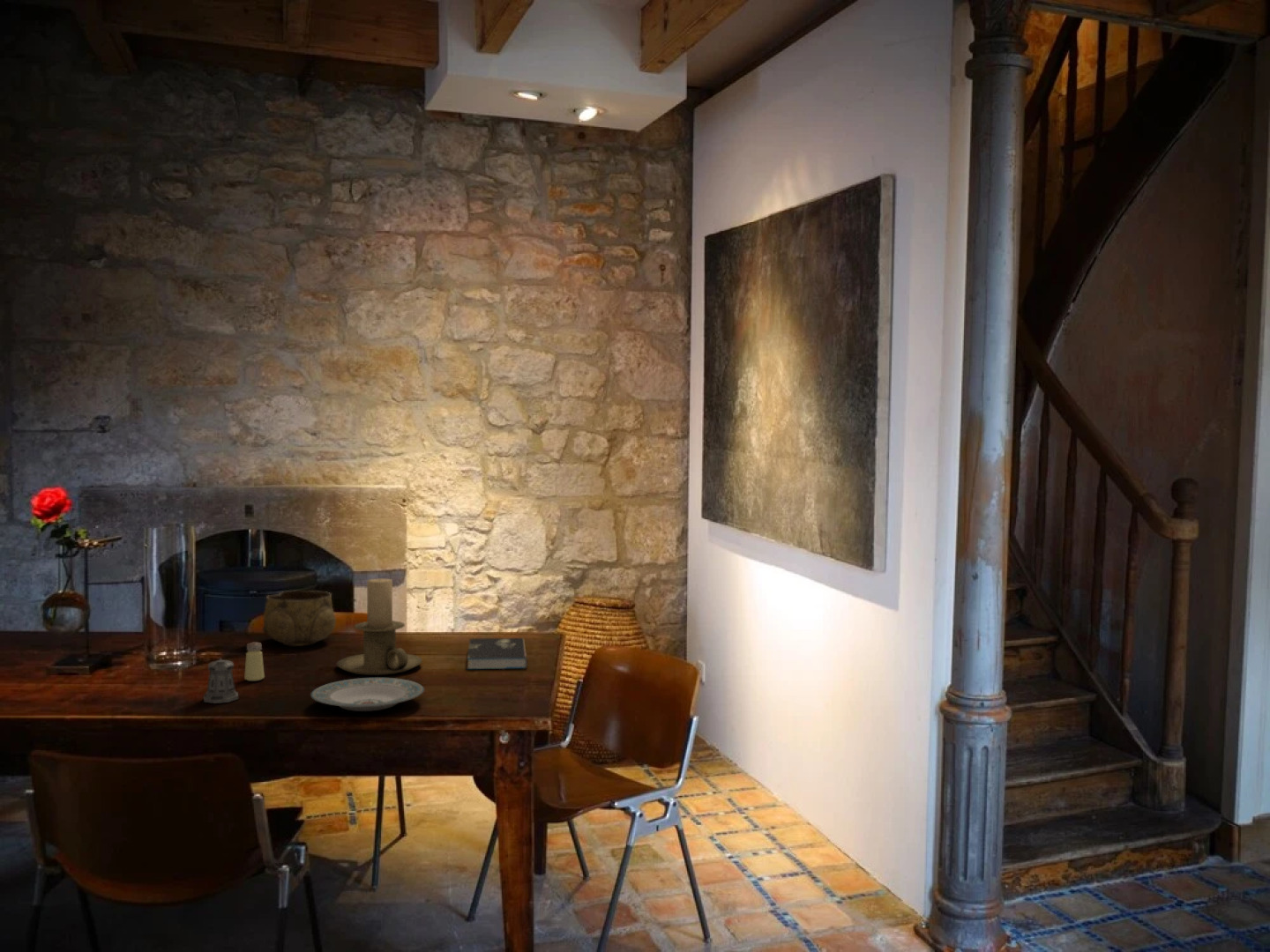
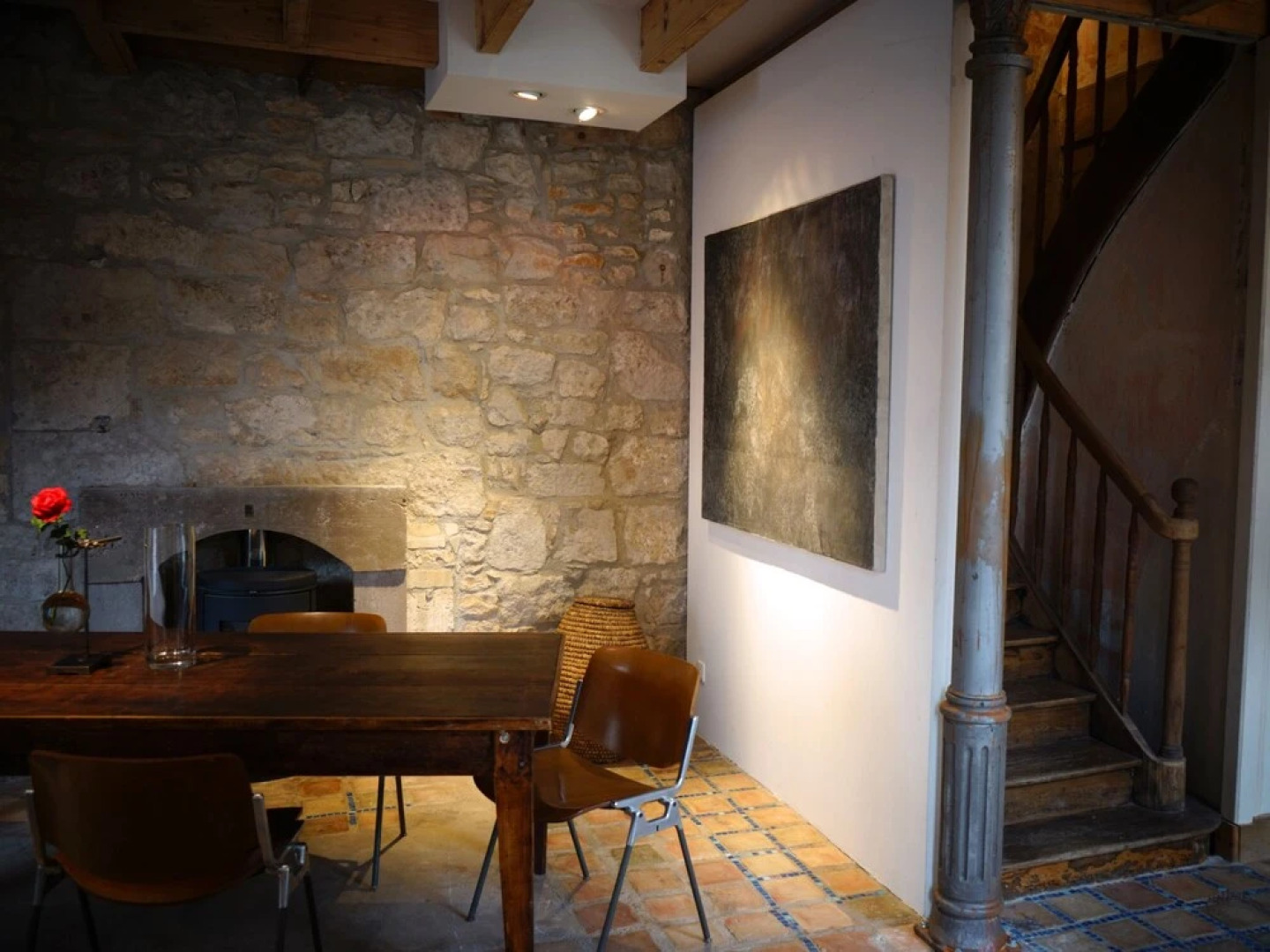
- book [466,637,528,670]
- saltshaker [243,641,265,682]
- plate [310,676,425,712]
- decorative bowl [261,590,337,647]
- pepper shaker [203,658,239,704]
- candle holder [335,577,423,676]
